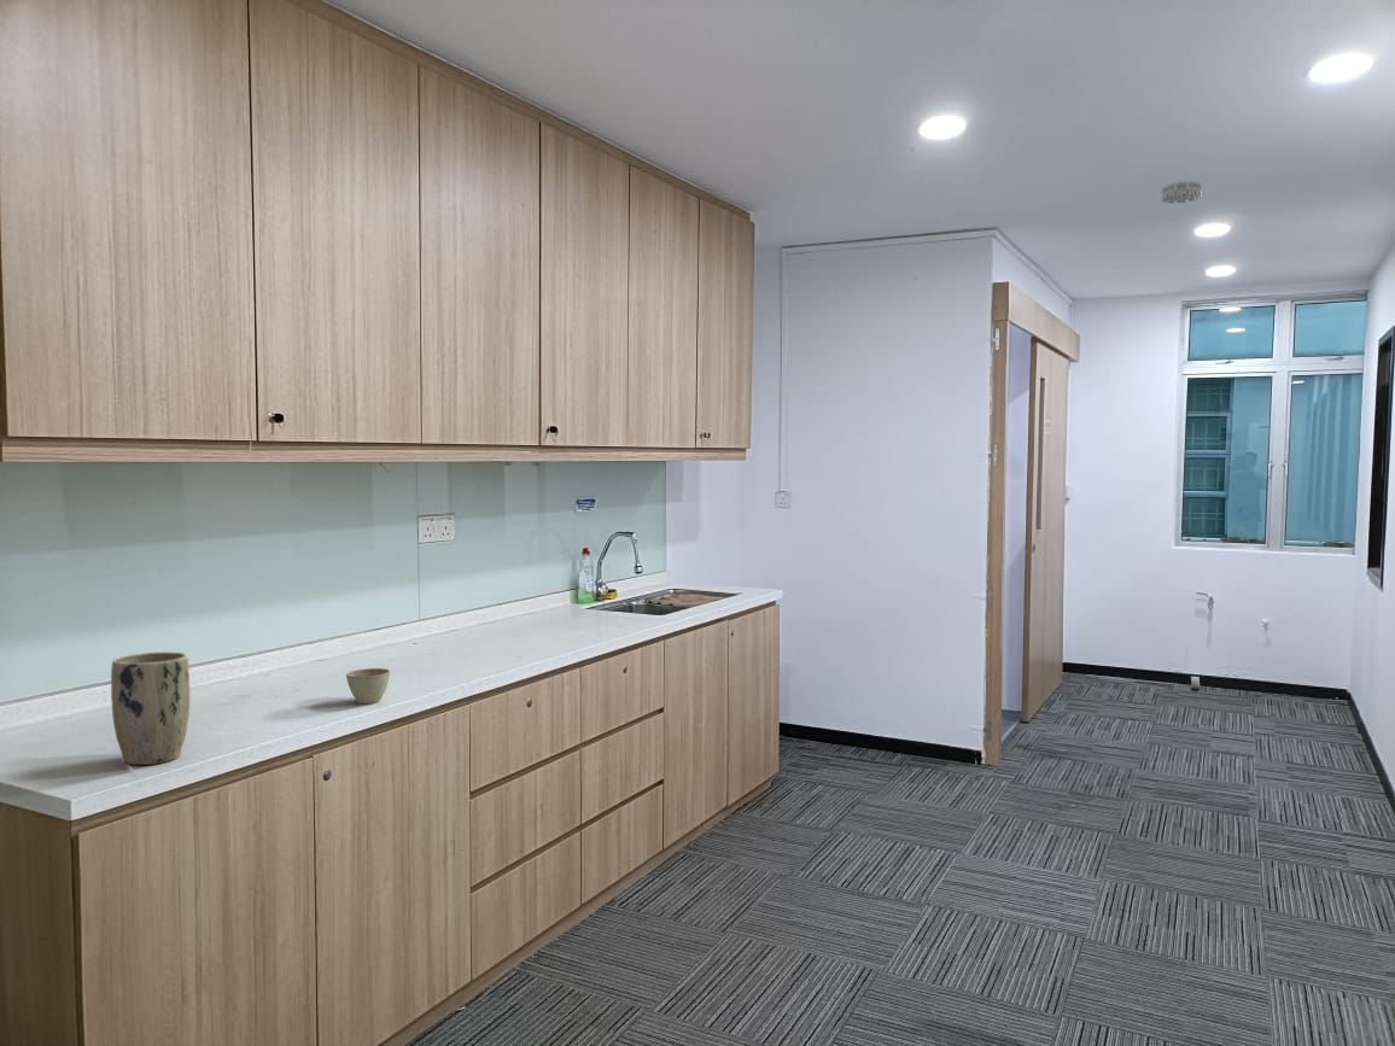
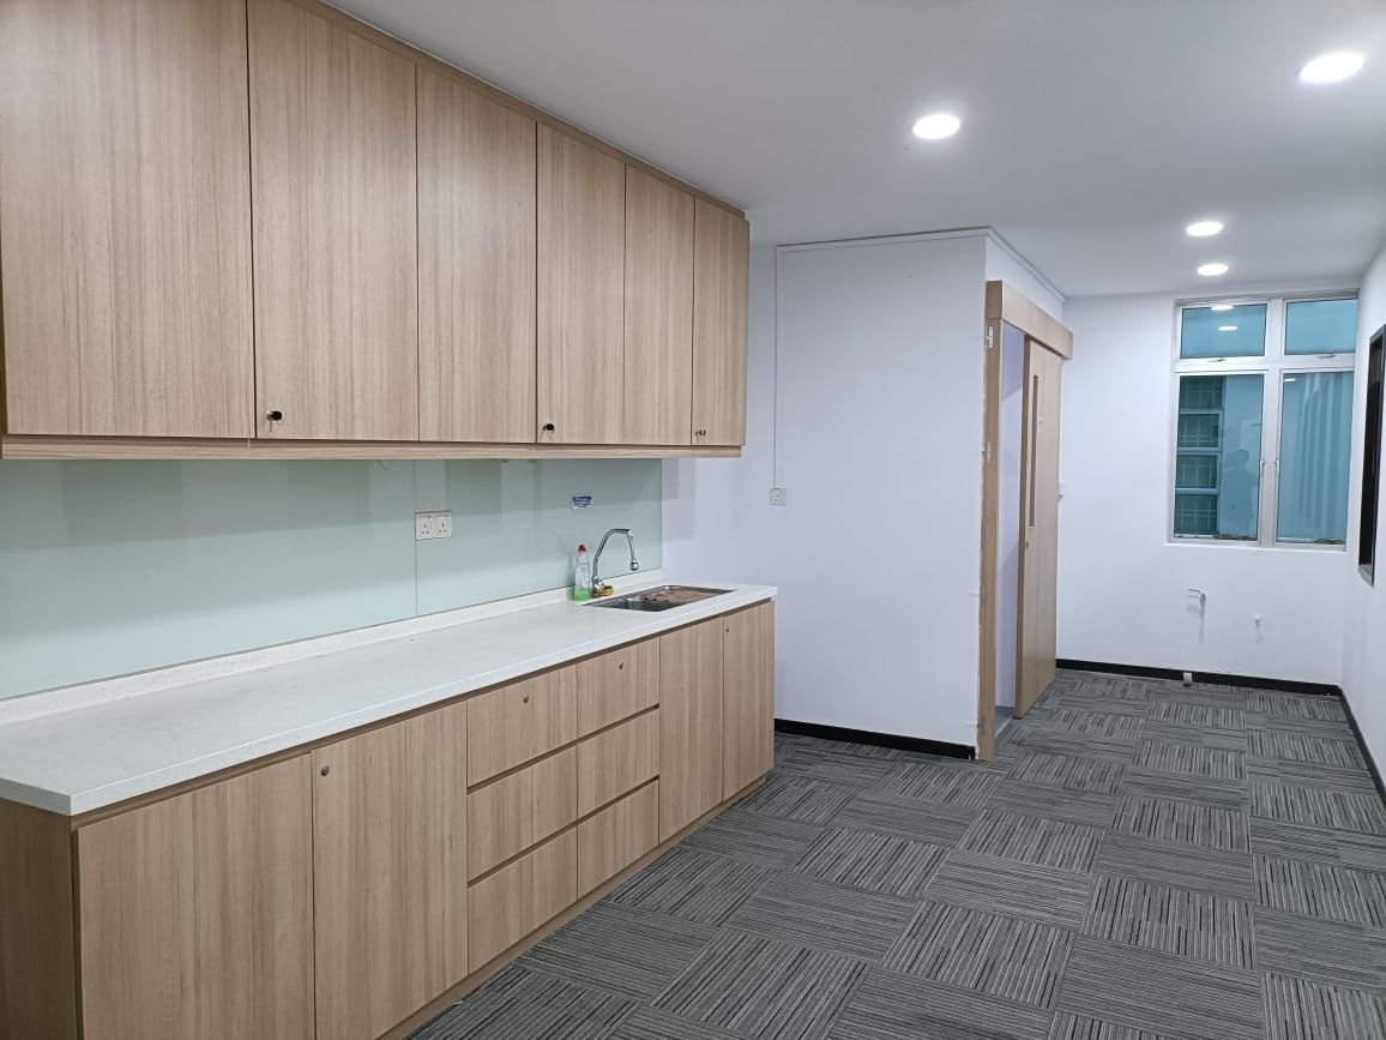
- flower pot [345,667,391,705]
- smoke detector [1161,180,1203,204]
- plant pot [110,650,191,766]
